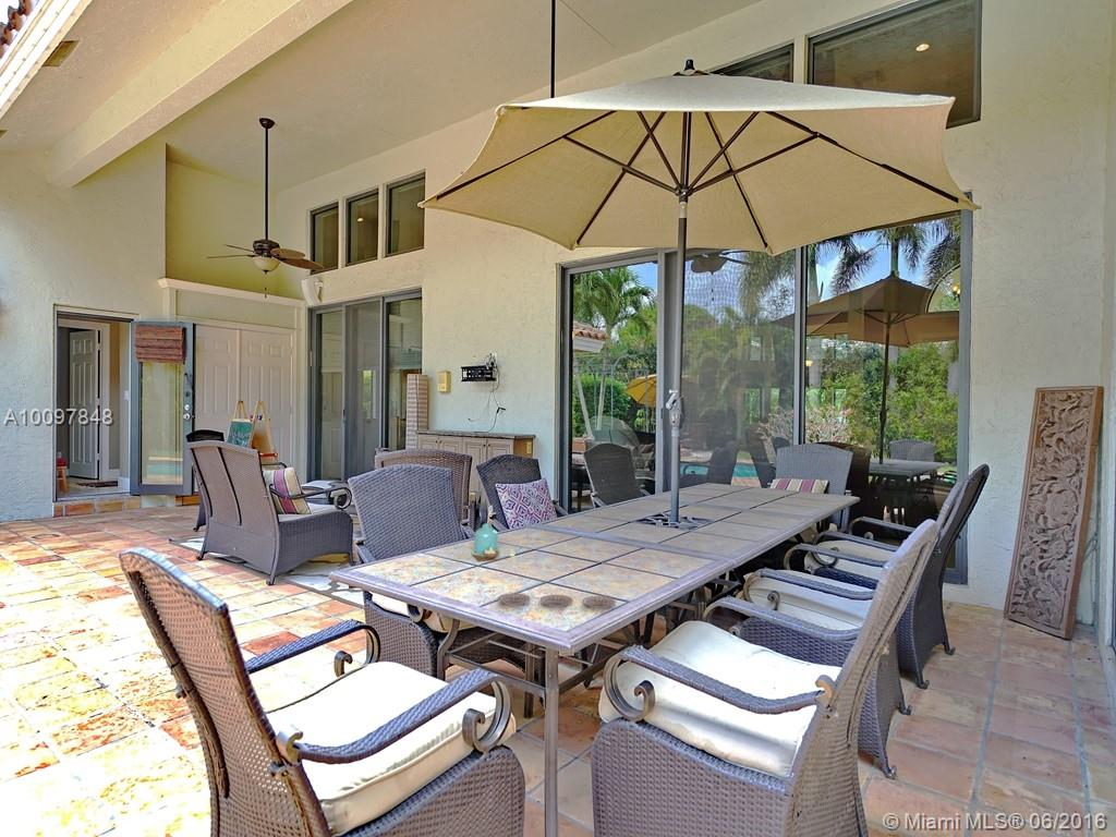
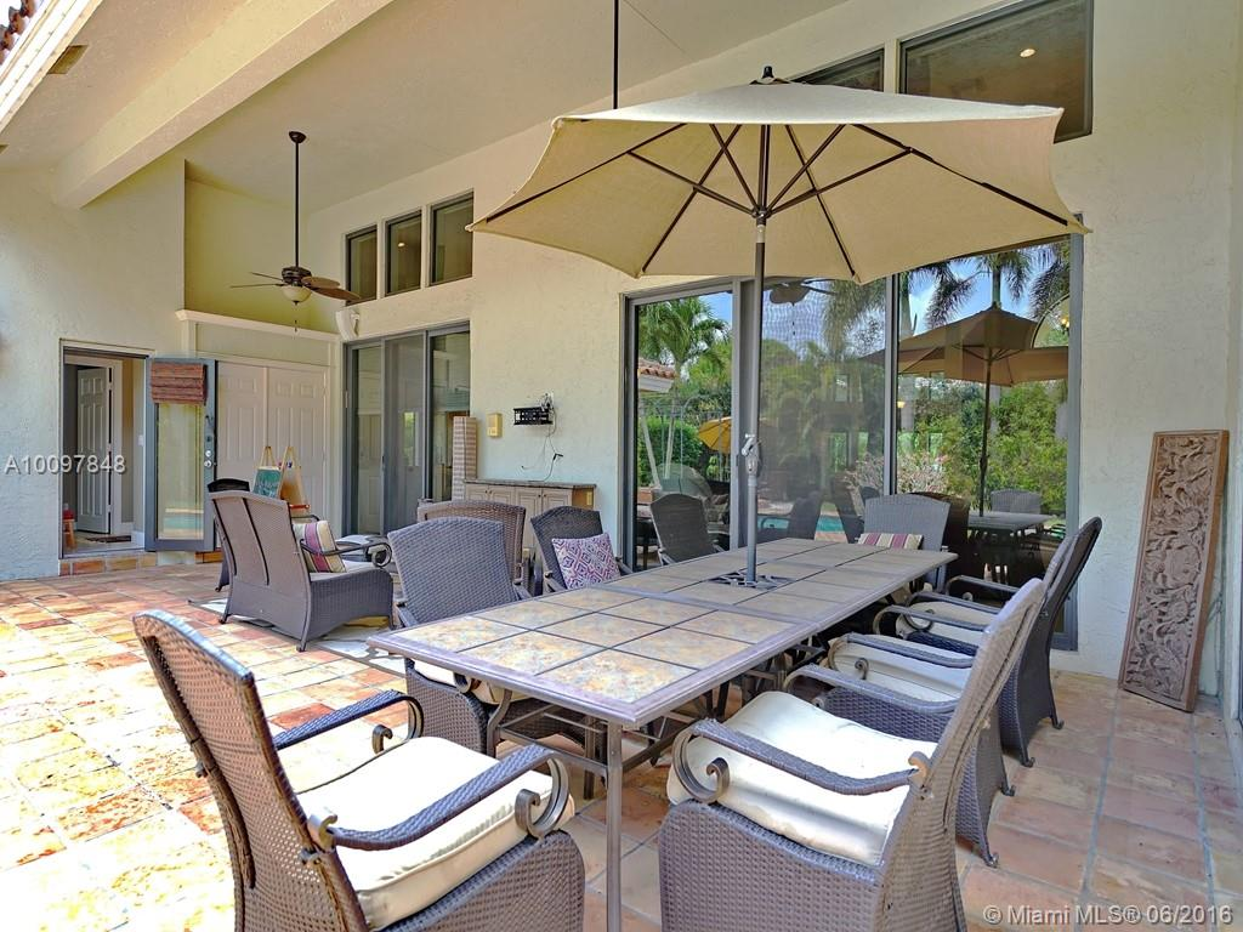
- candle [471,505,515,562]
- plate [496,592,617,611]
